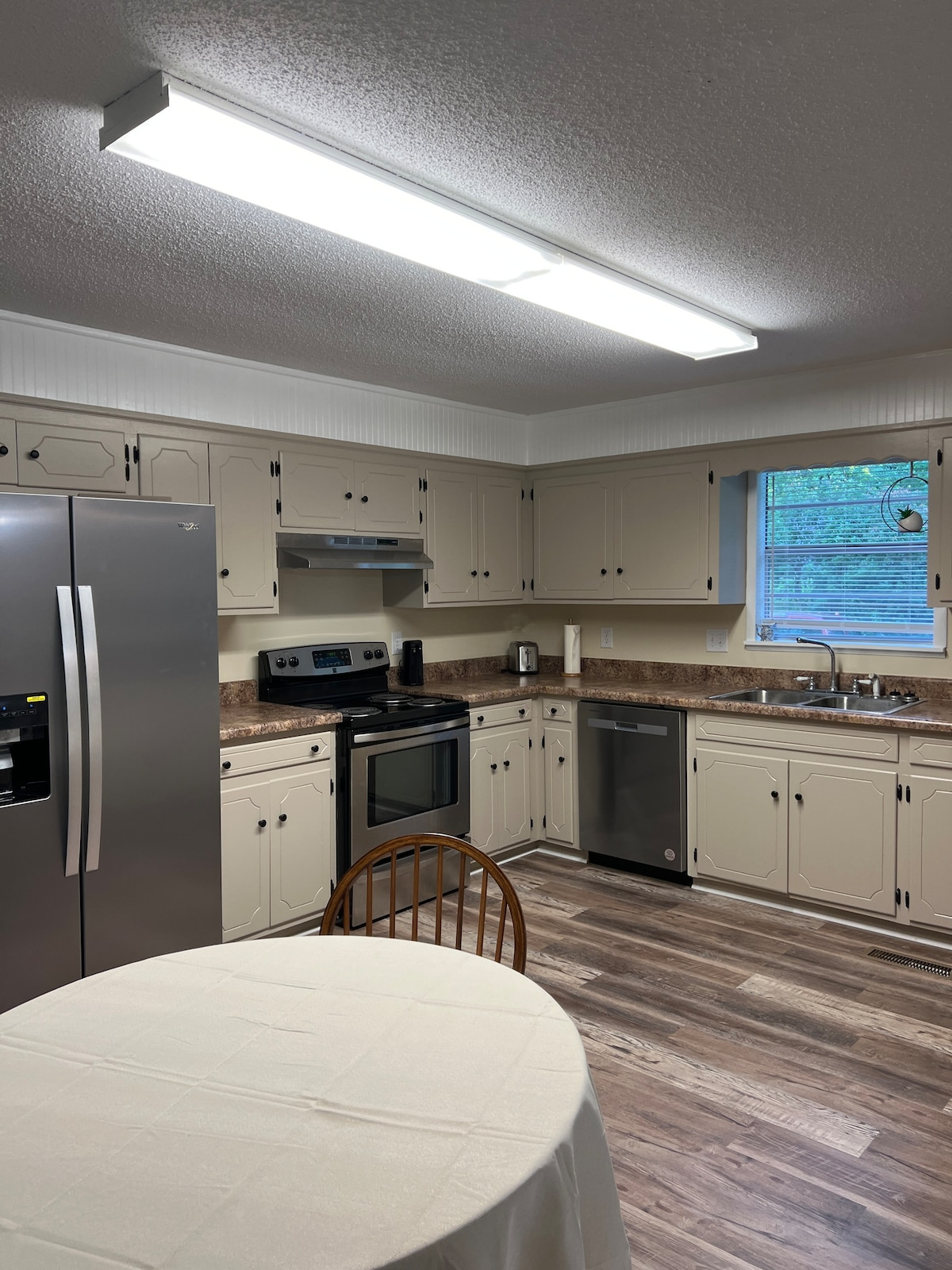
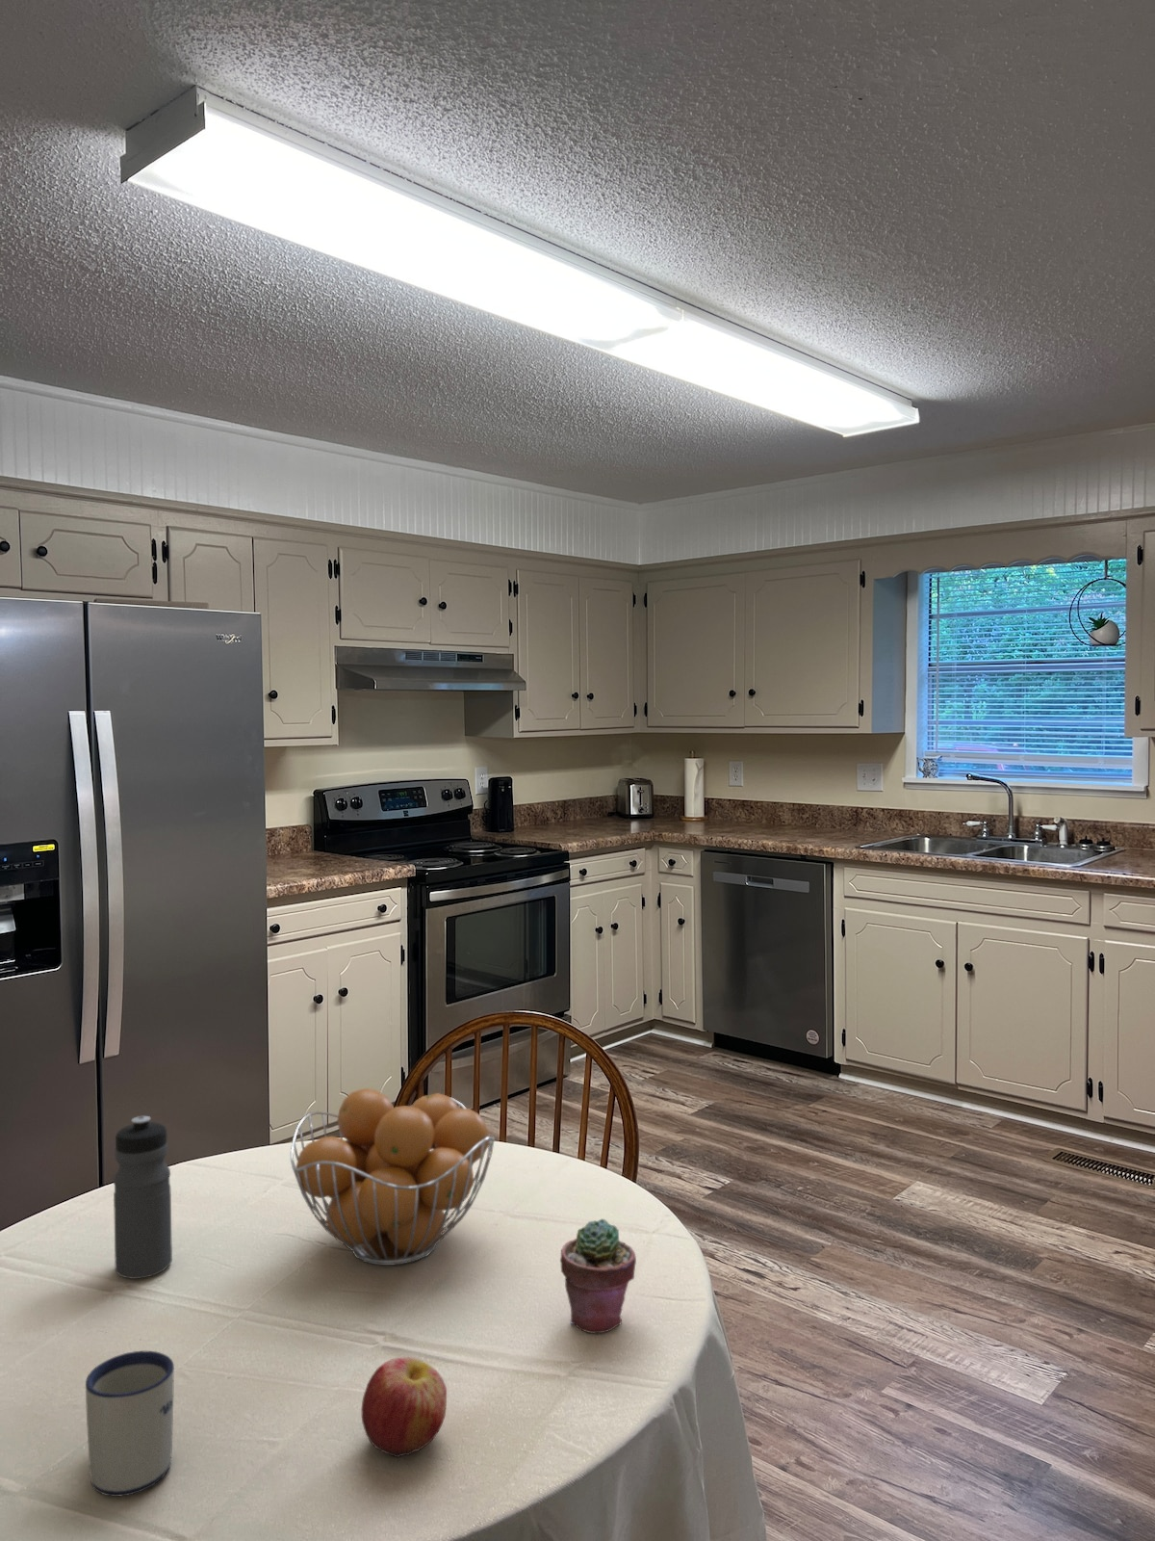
+ fruit basket [290,1087,496,1267]
+ apple [362,1357,448,1458]
+ mug [85,1350,175,1497]
+ potted succulent [559,1217,637,1334]
+ water bottle [113,1115,173,1280]
